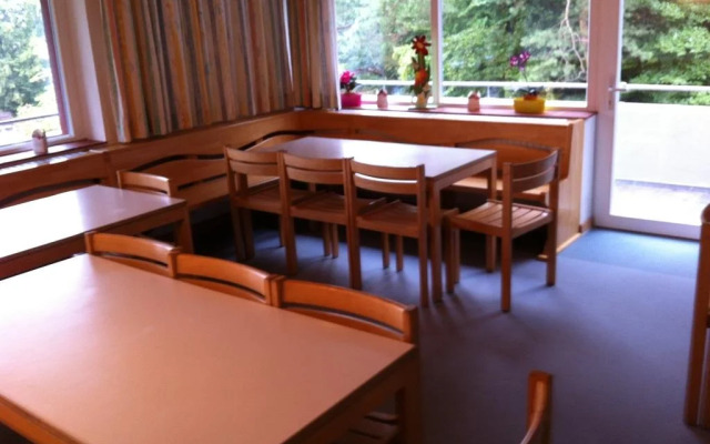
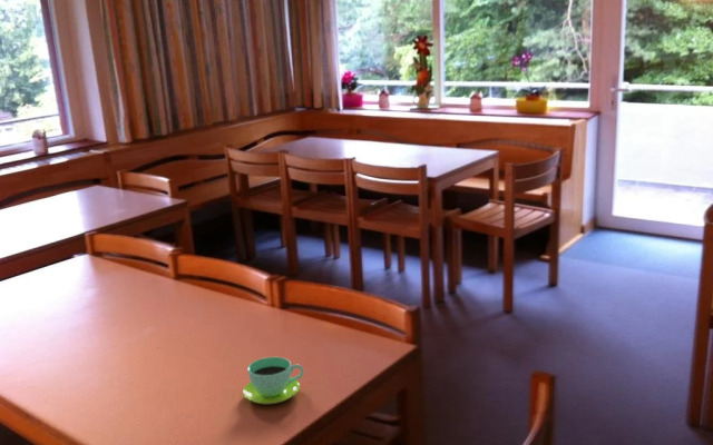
+ cup [242,356,305,405]
